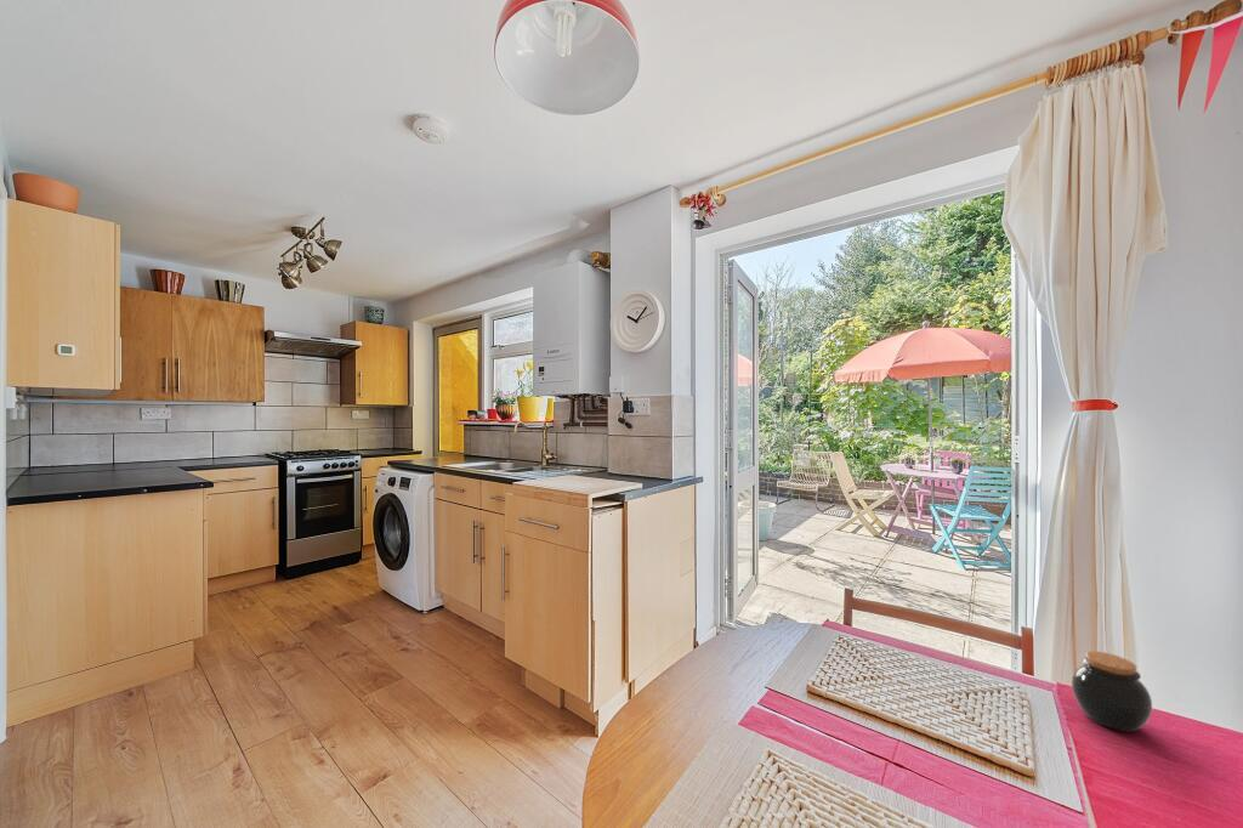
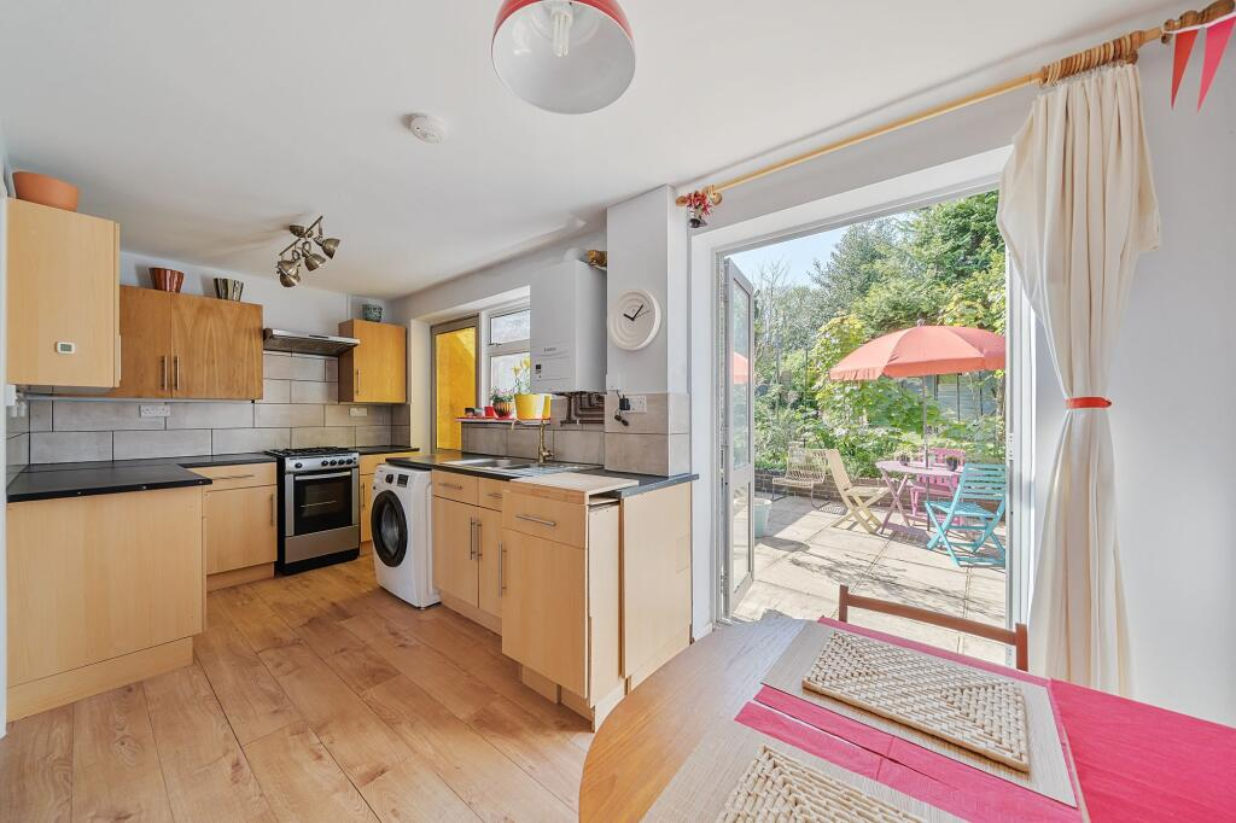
- jar [1071,650,1153,732]
